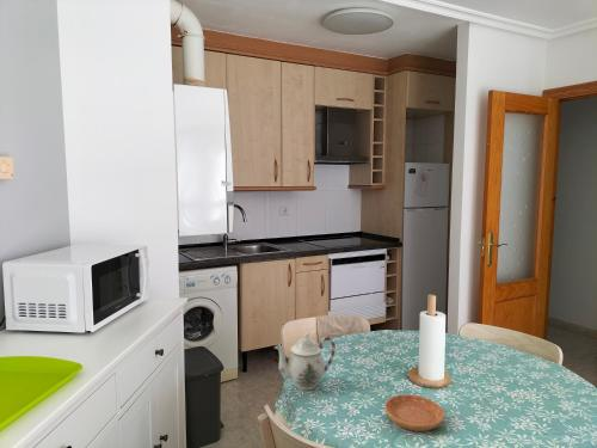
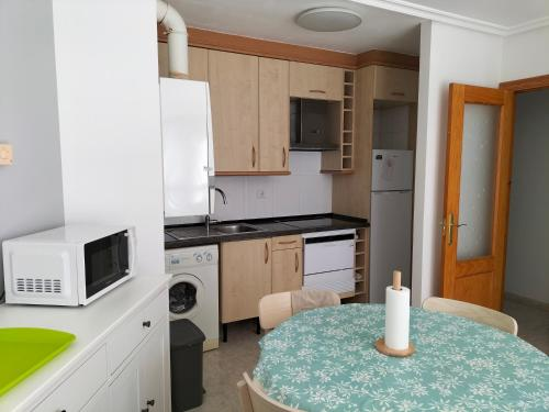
- teapot [273,331,337,391]
- saucer [383,393,445,432]
